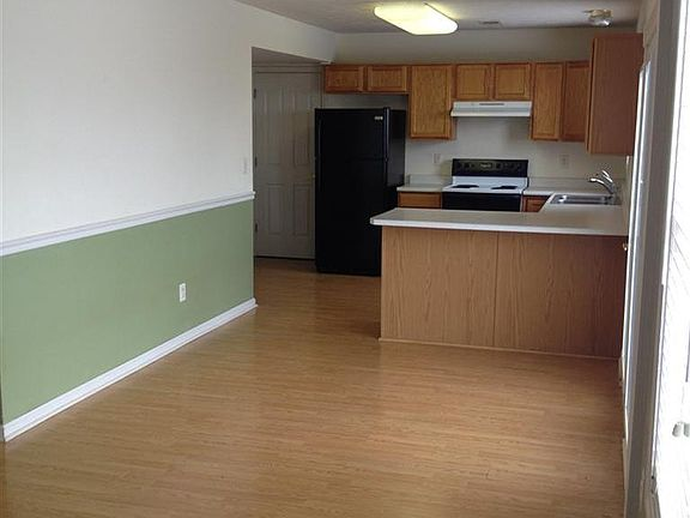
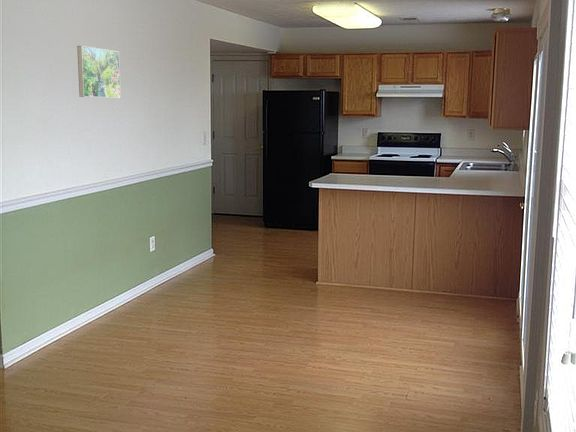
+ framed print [76,45,122,99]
